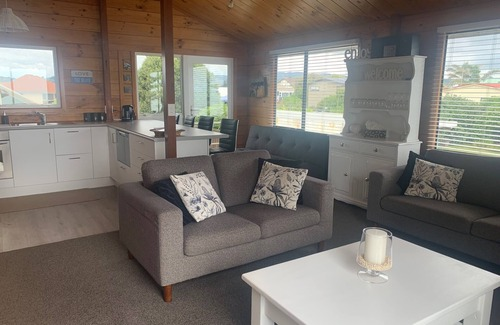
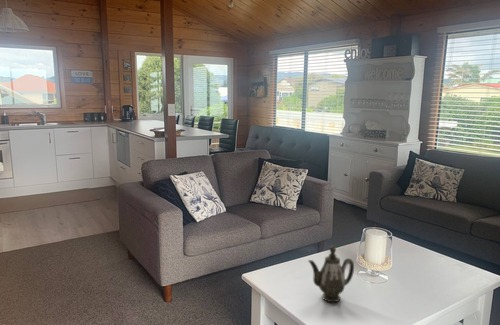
+ teapot [307,245,355,303]
